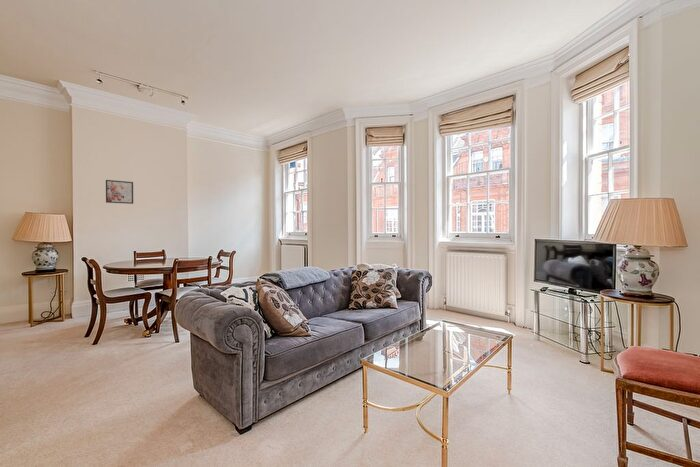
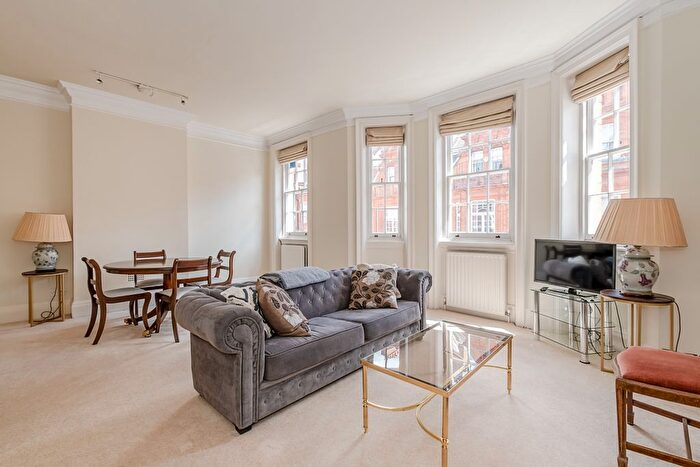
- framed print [105,179,134,205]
